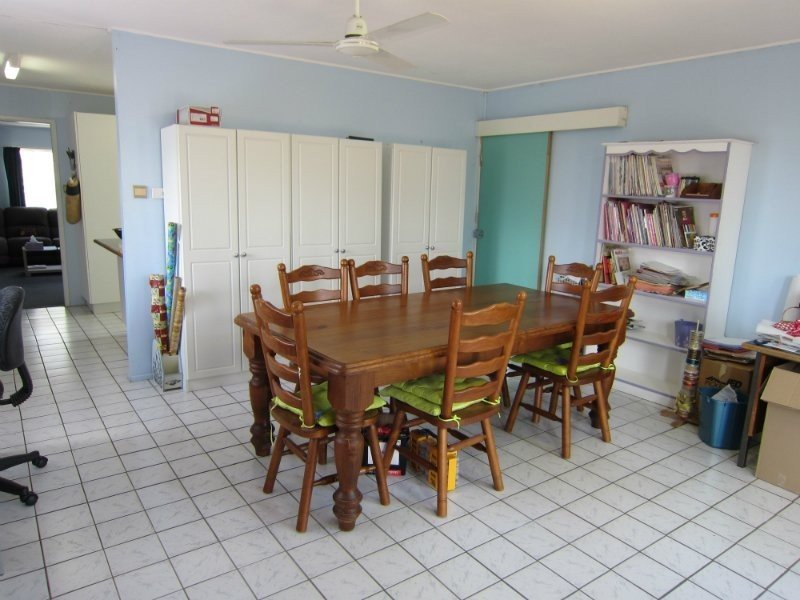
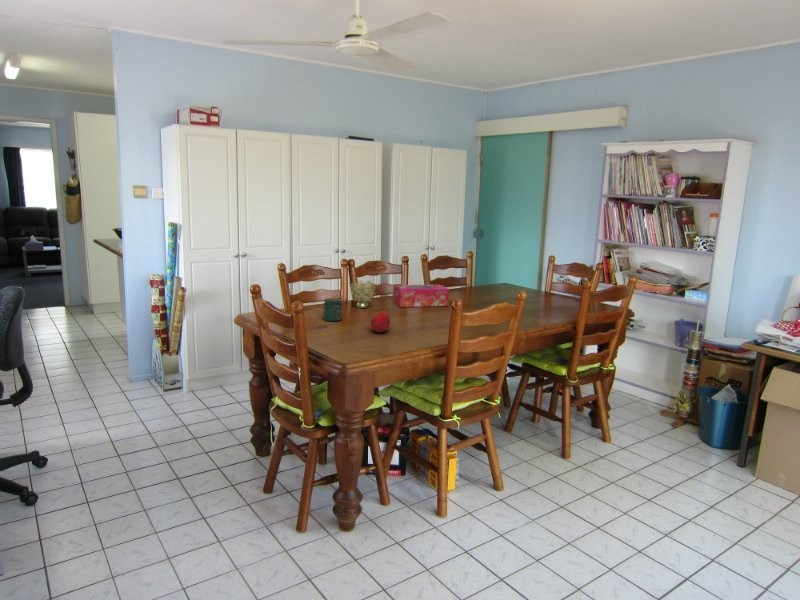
+ decorative bowl [348,280,378,309]
+ fruit [370,310,391,333]
+ tissue box [392,284,450,308]
+ jar [322,297,343,322]
